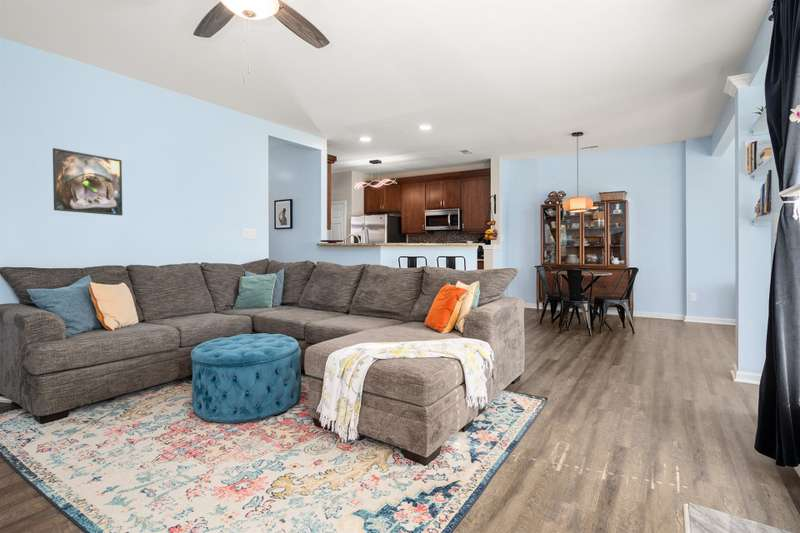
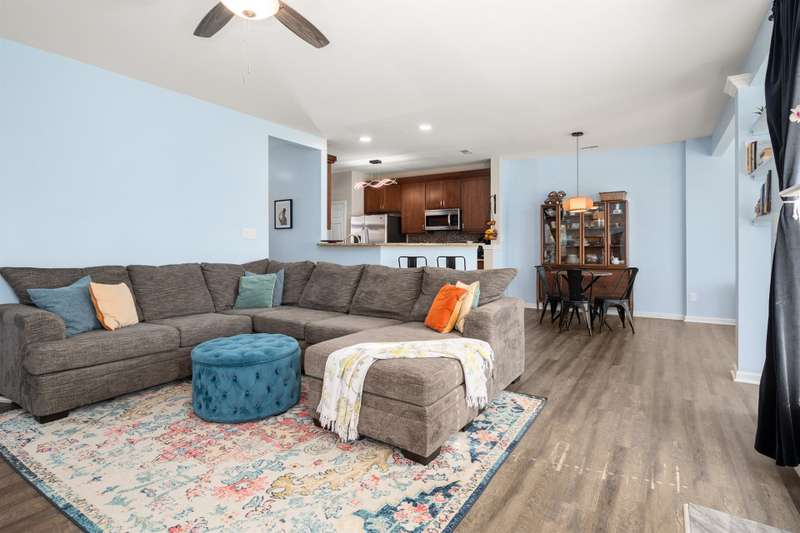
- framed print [52,147,123,217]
